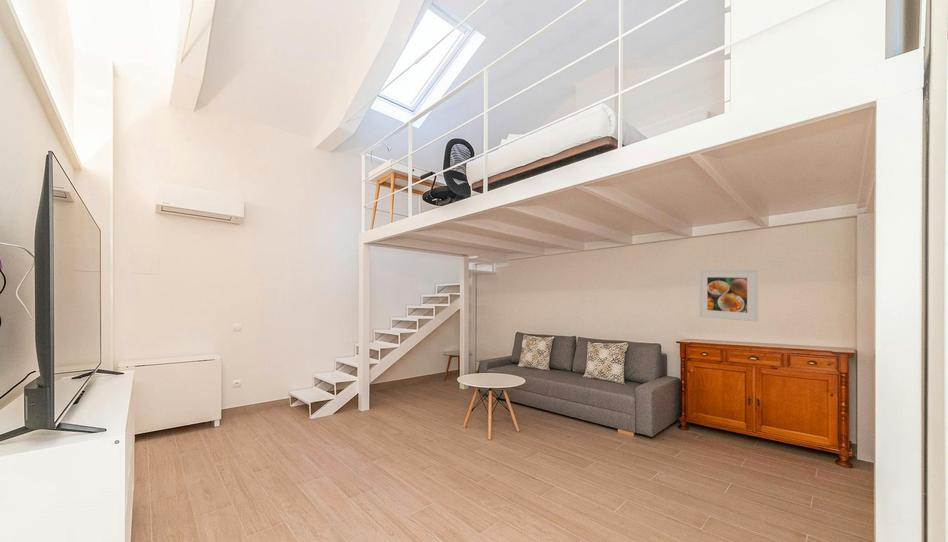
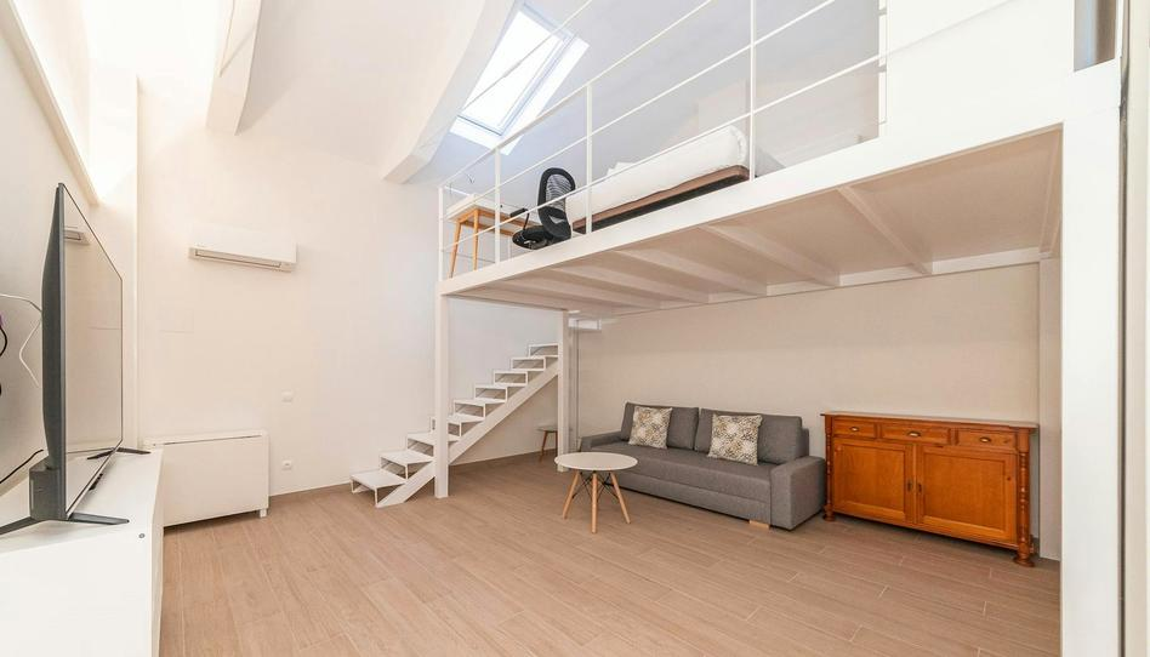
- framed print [698,269,758,323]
